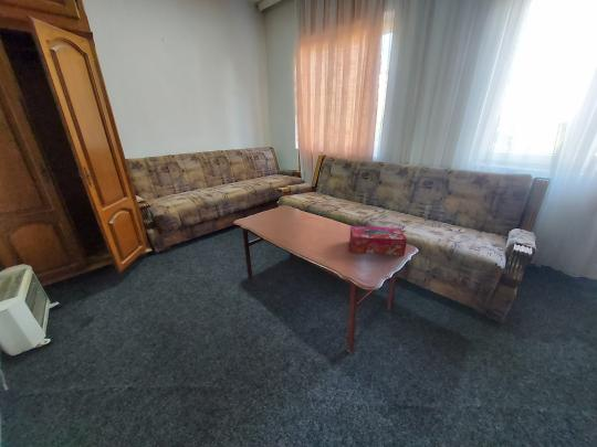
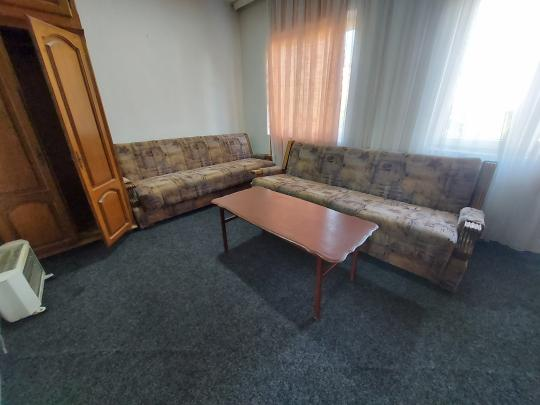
- tissue box [348,225,408,256]
